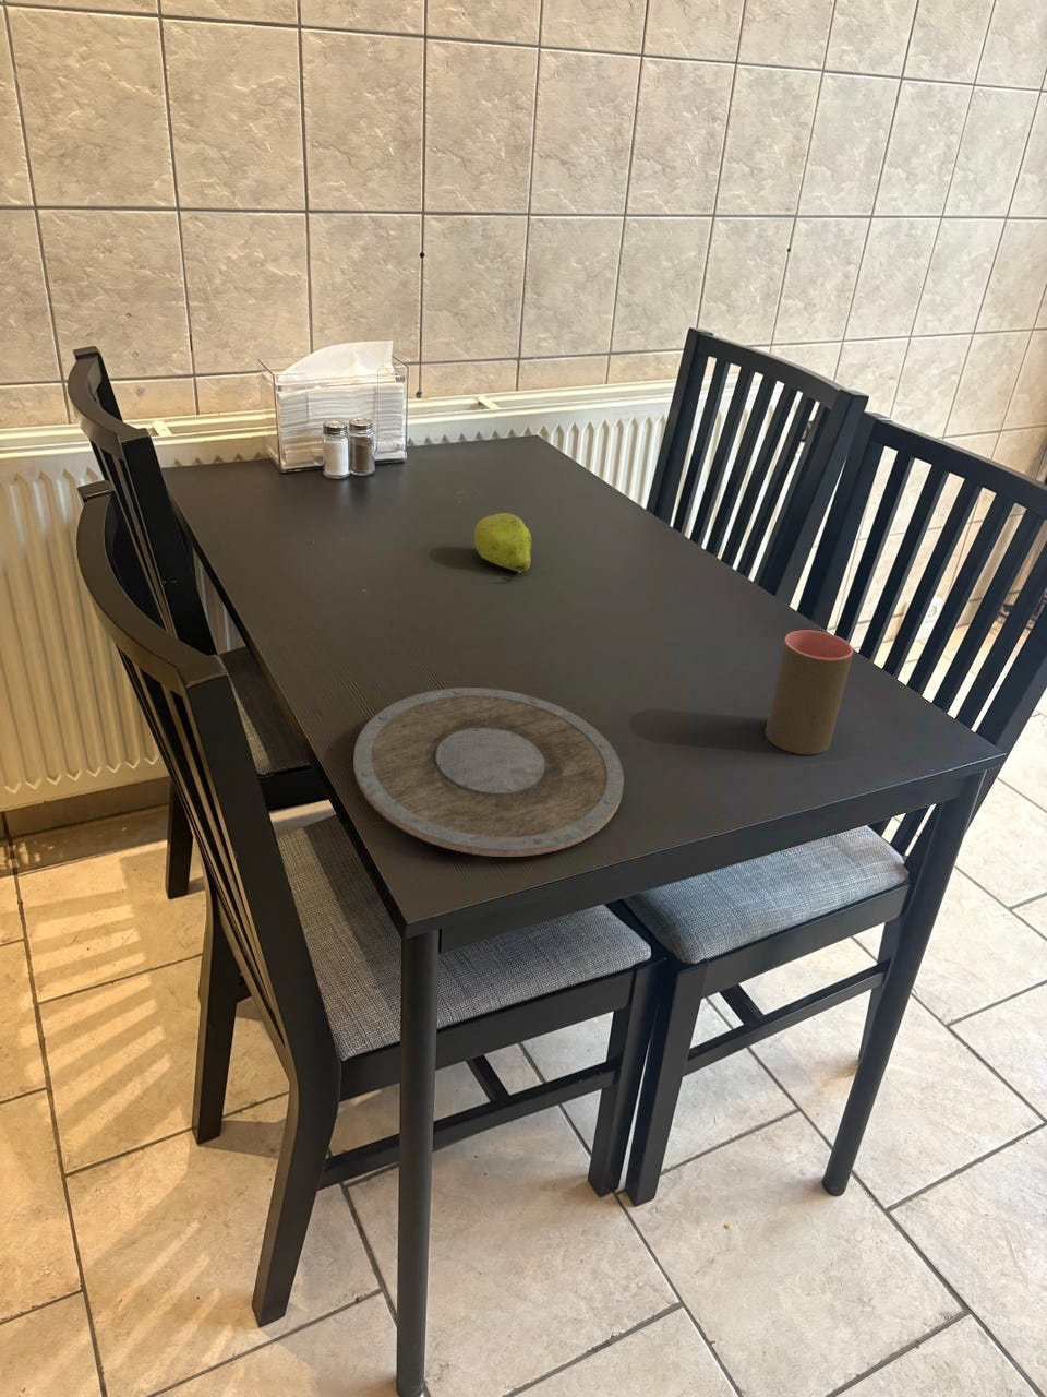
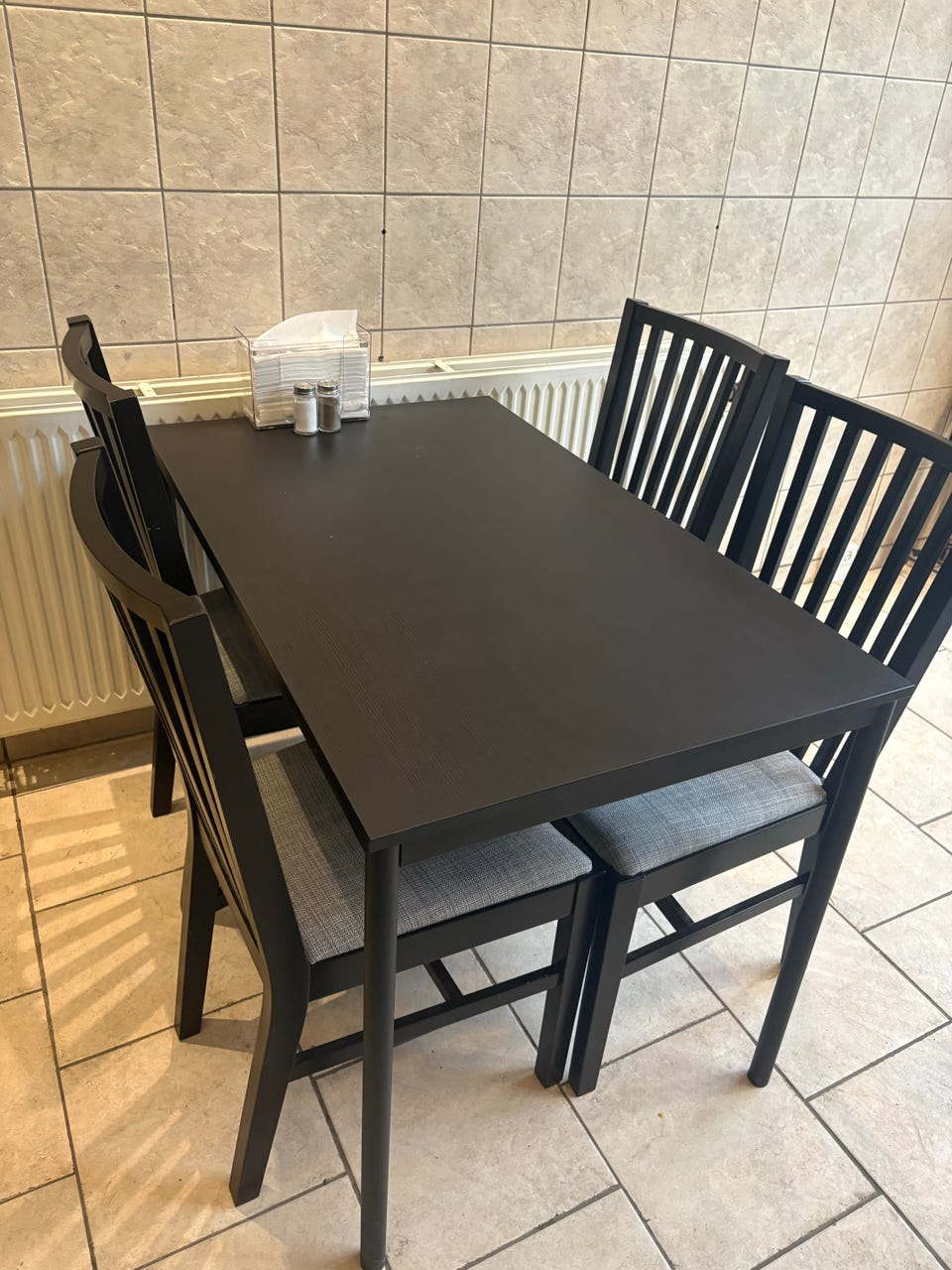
- cup [764,629,853,757]
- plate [352,686,625,858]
- fruit [473,512,532,582]
